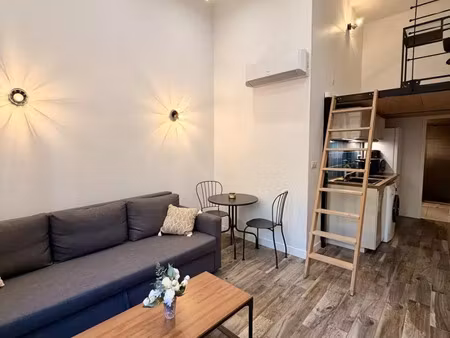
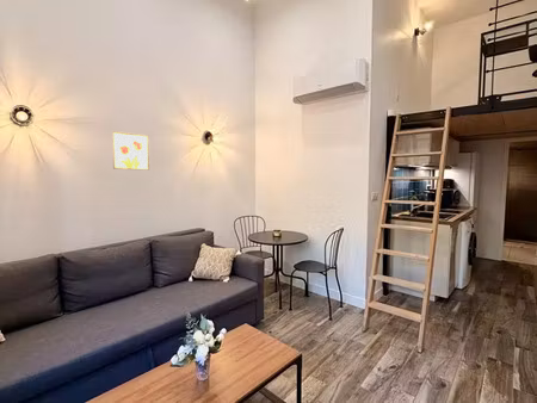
+ wall art [111,130,150,170]
